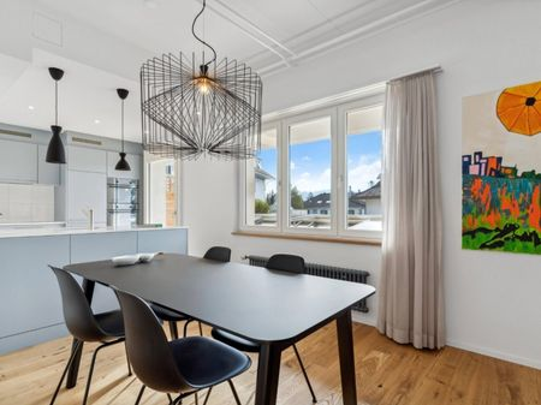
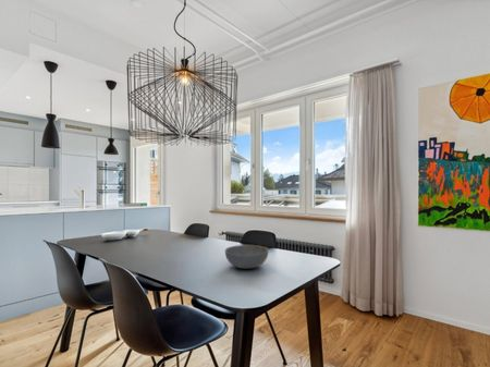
+ bowl [224,244,269,269]
